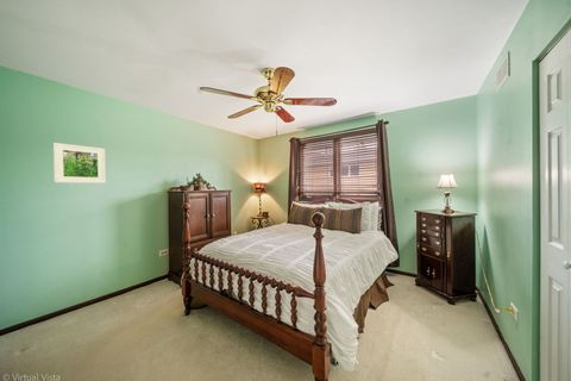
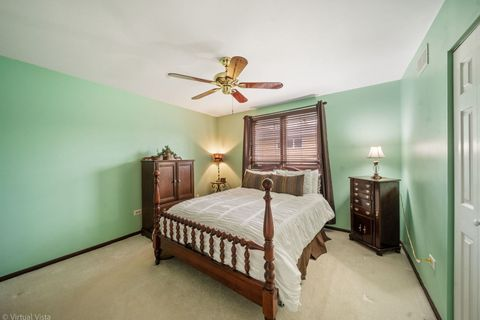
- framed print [52,142,107,185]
